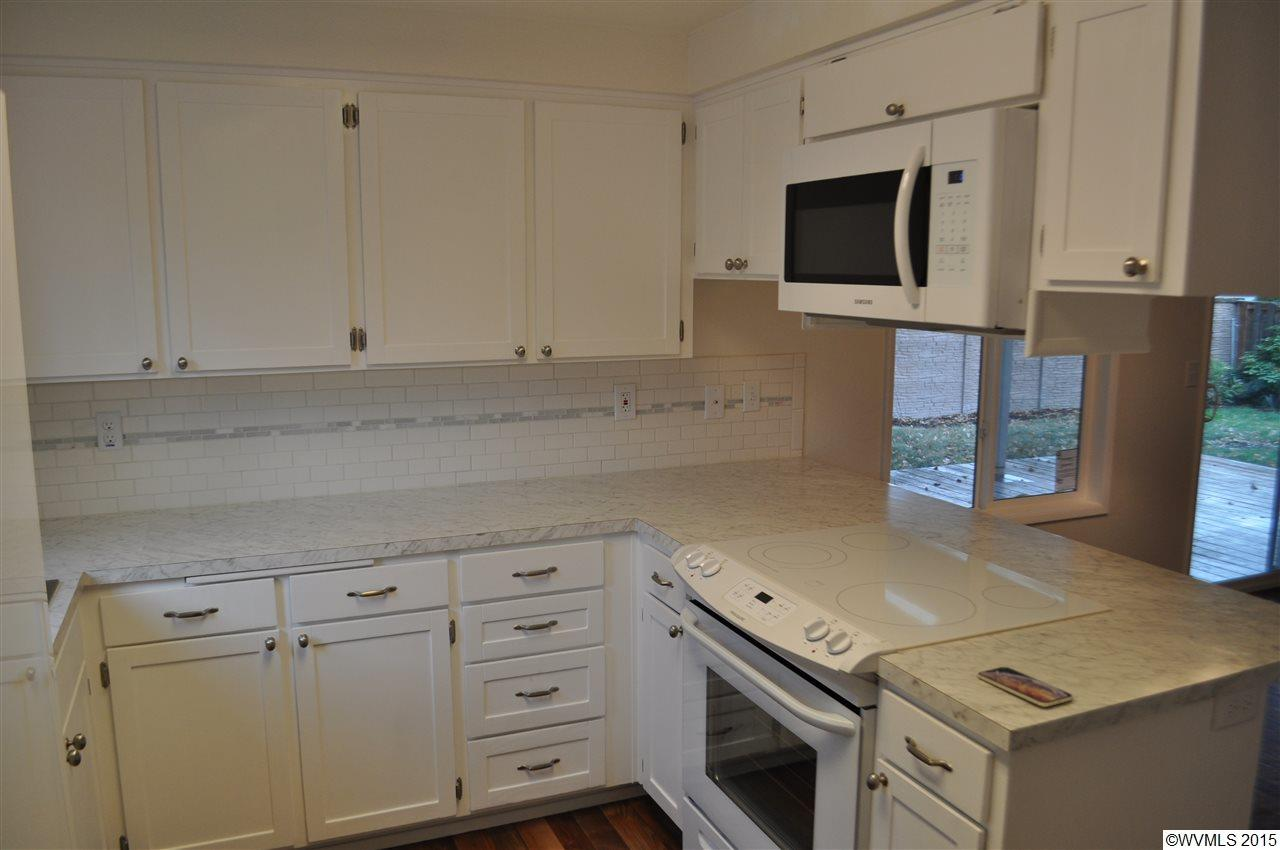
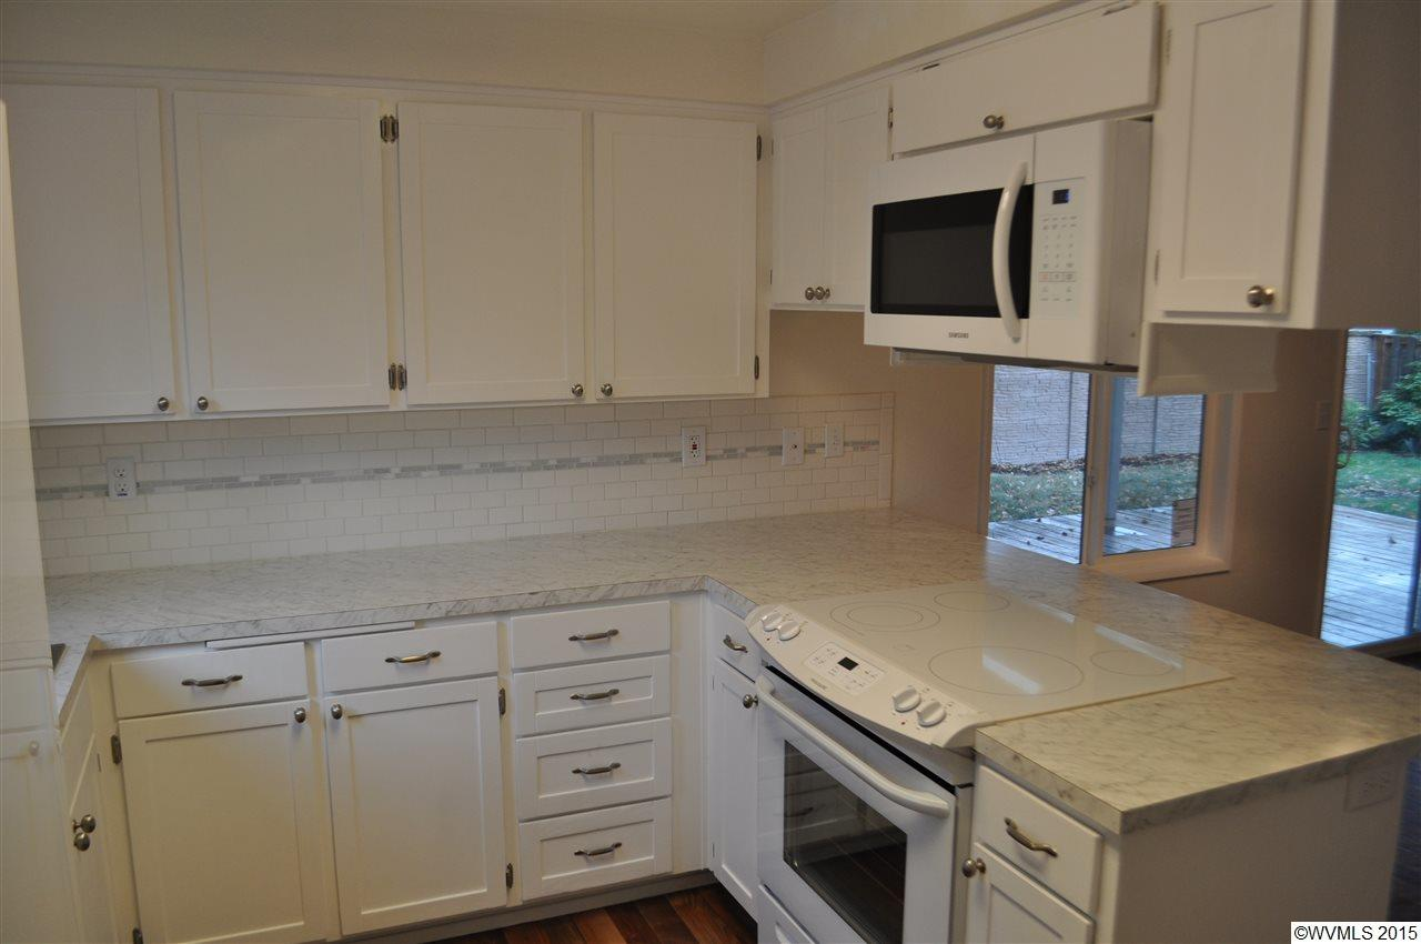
- smartphone [976,666,1074,708]
